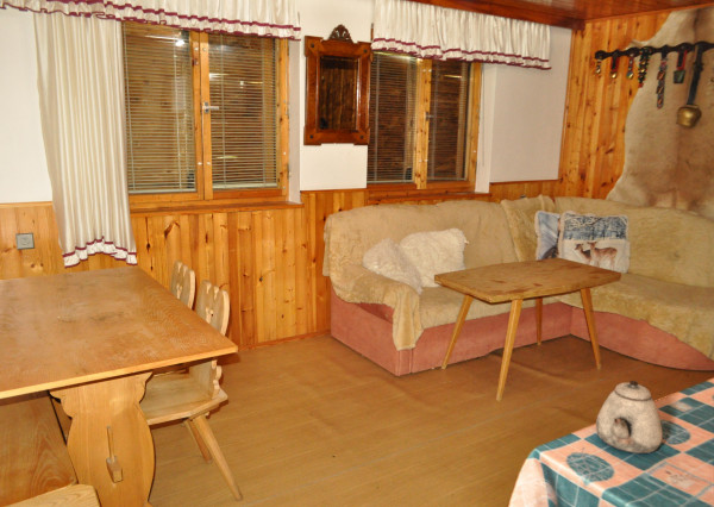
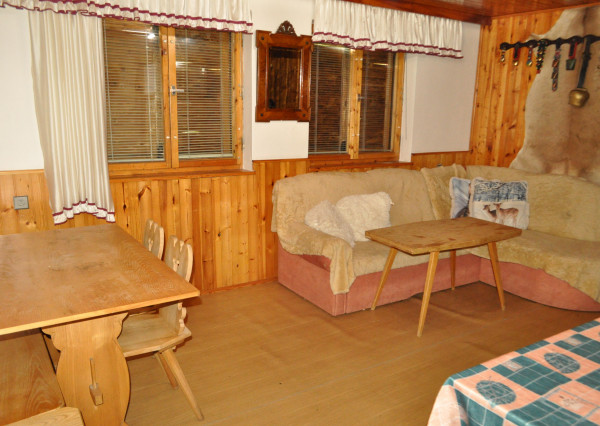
- teapot [595,380,664,455]
